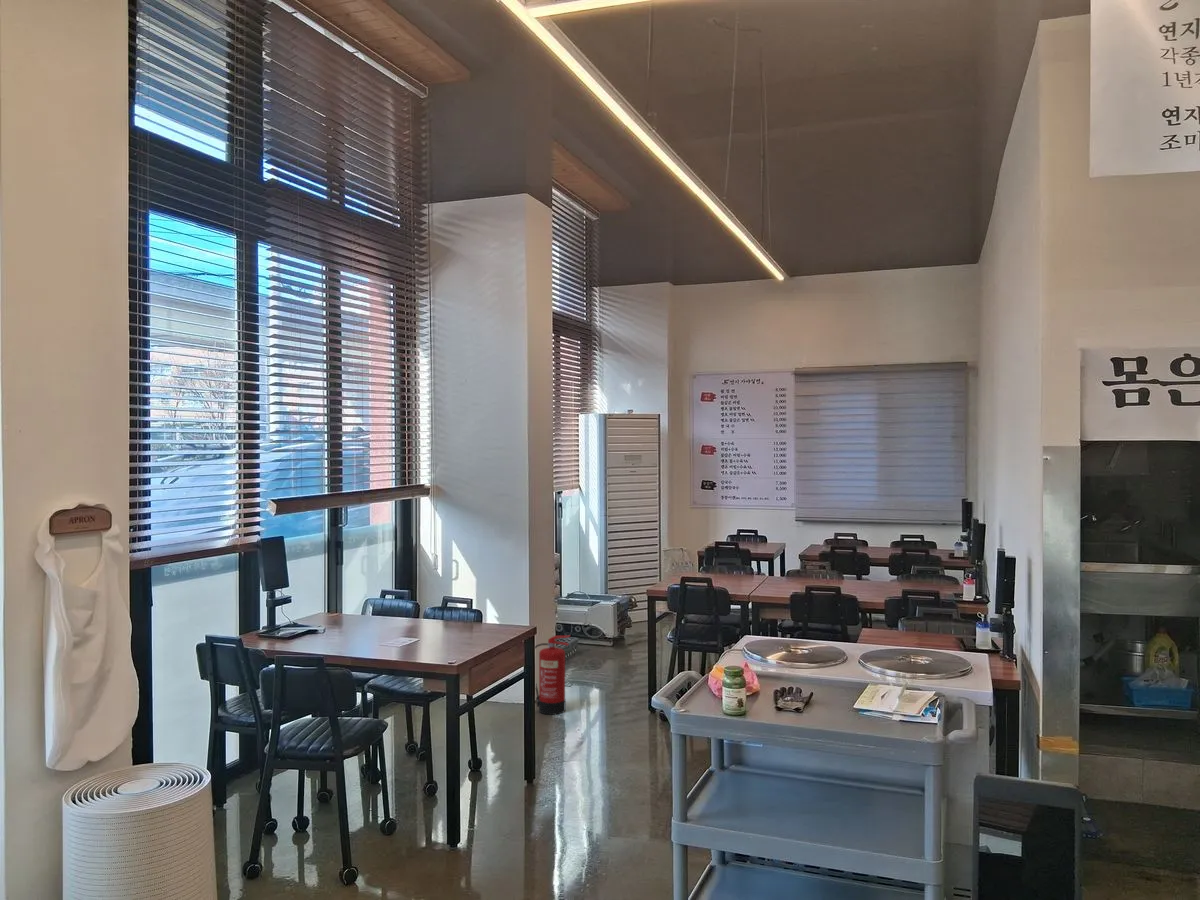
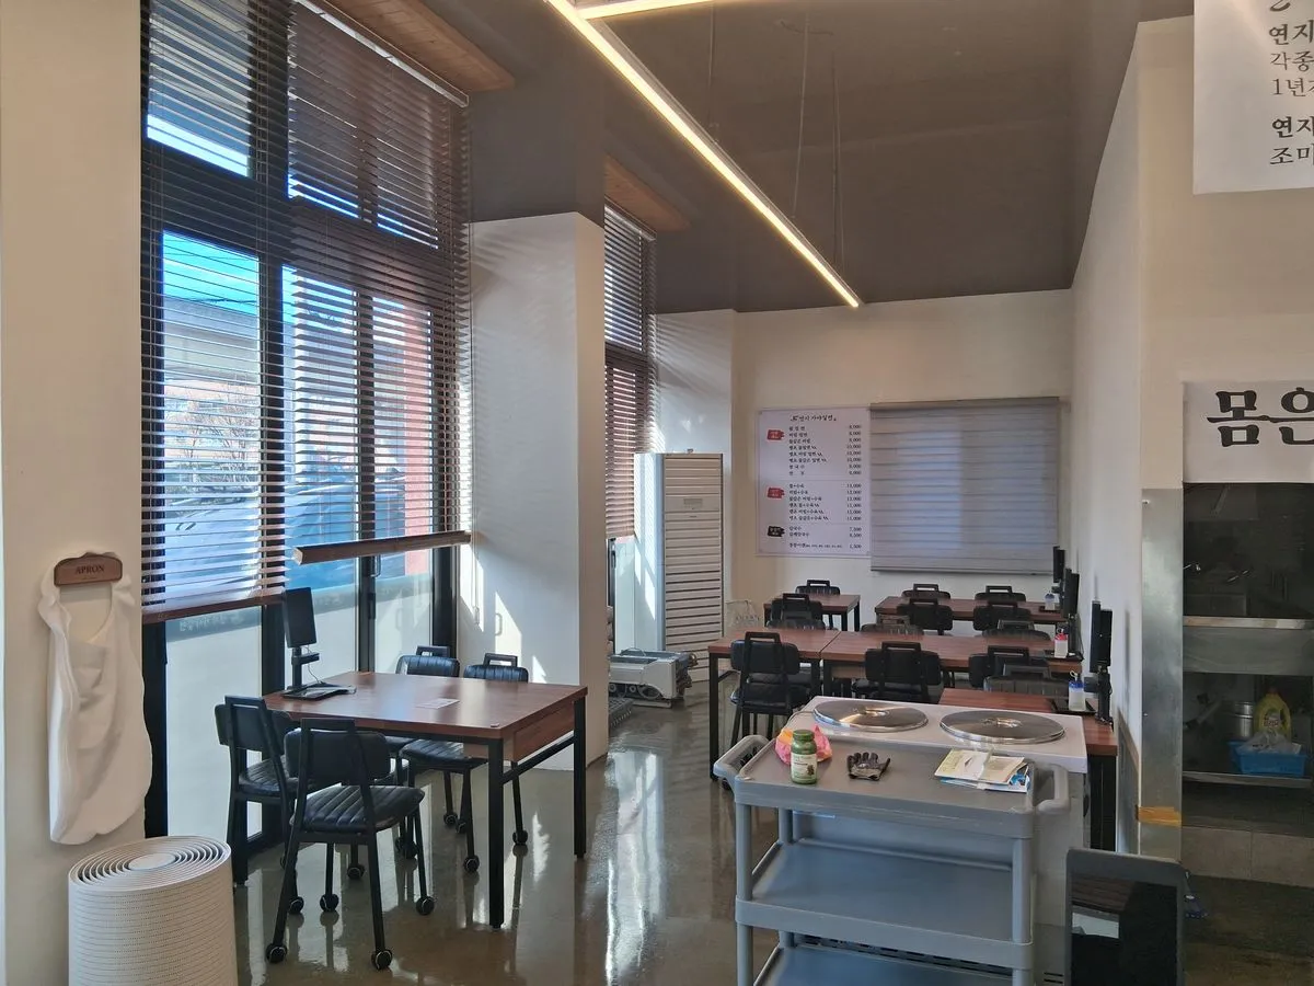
- fire extinguisher [534,635,571,716]
